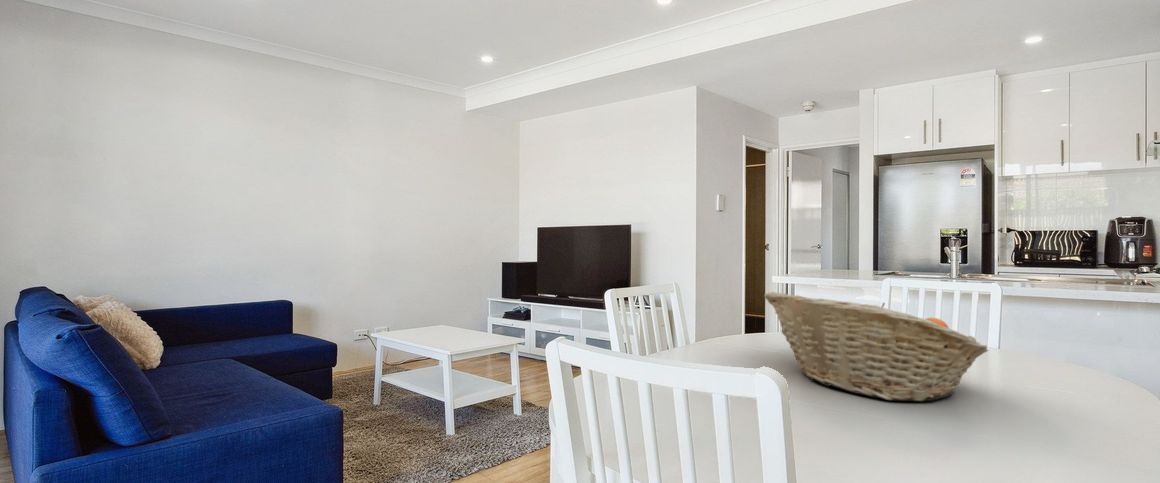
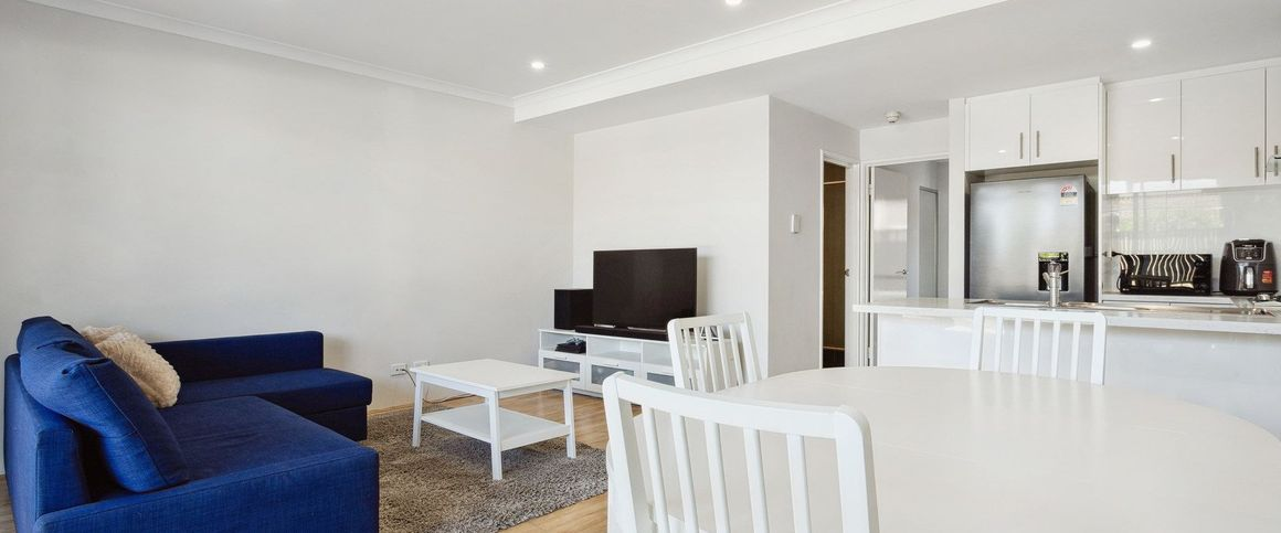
- fruit basket [763,291,990,403]
